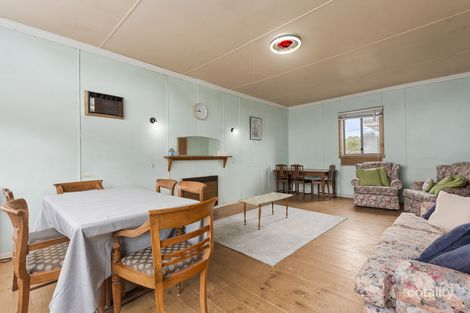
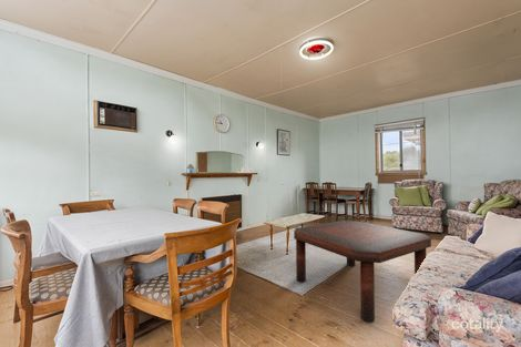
+ coffee table [293,220,432,323]
